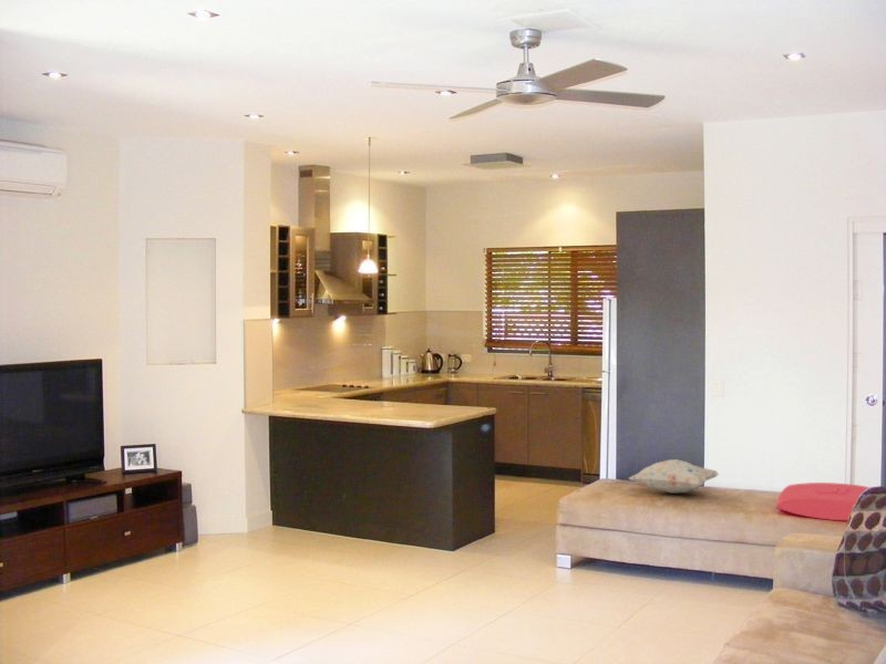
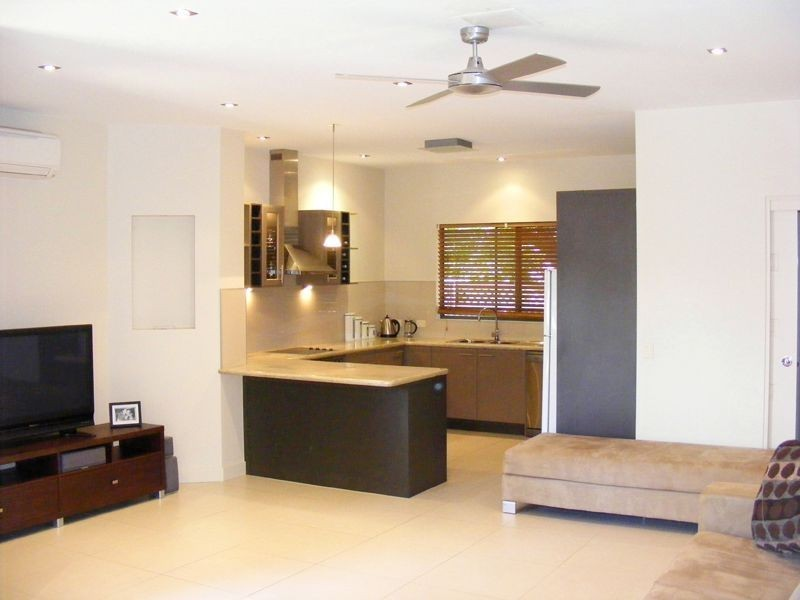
- cushion [775,481,872,521]
- decorative pillow [627,458,720,495]
